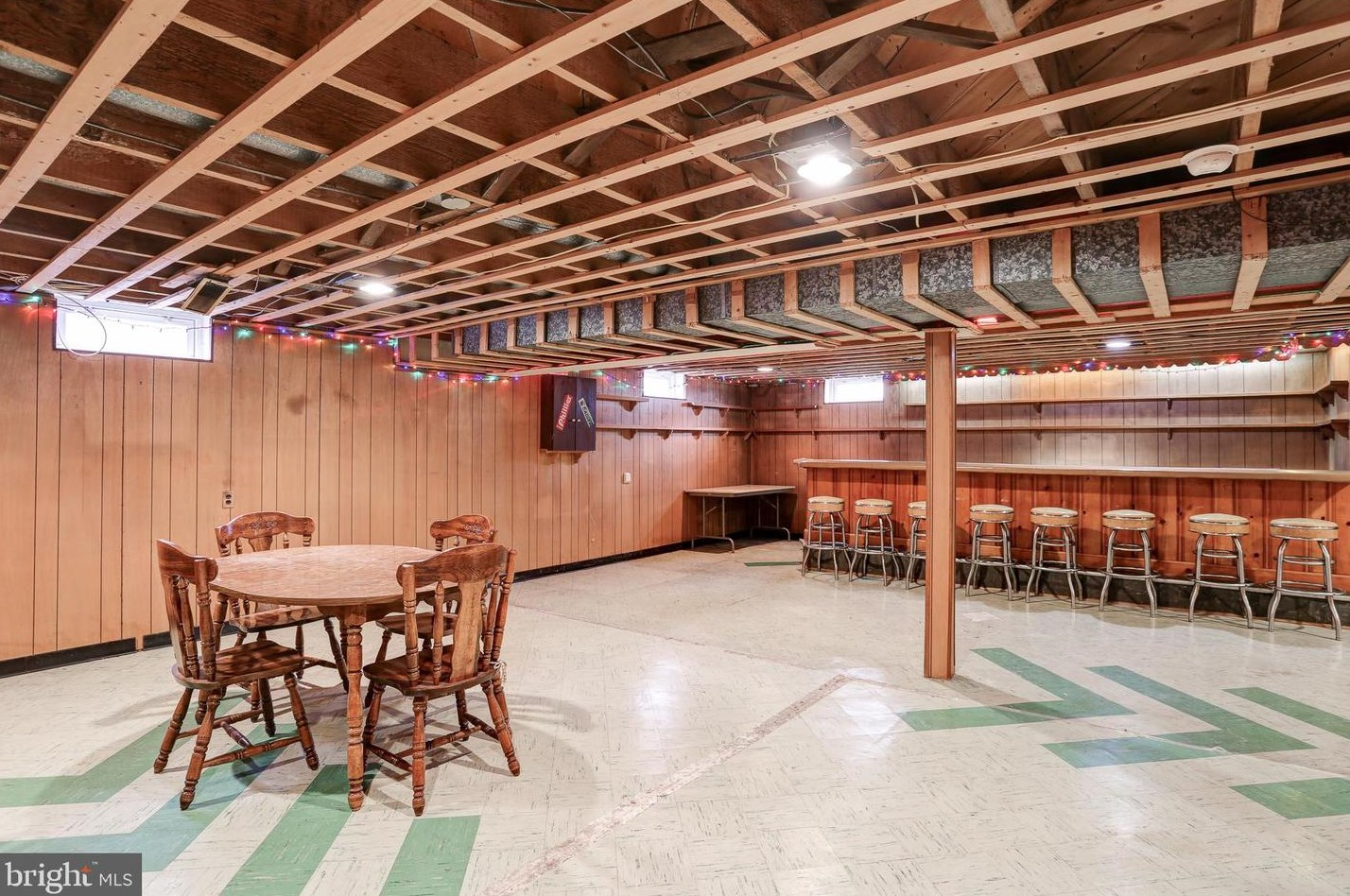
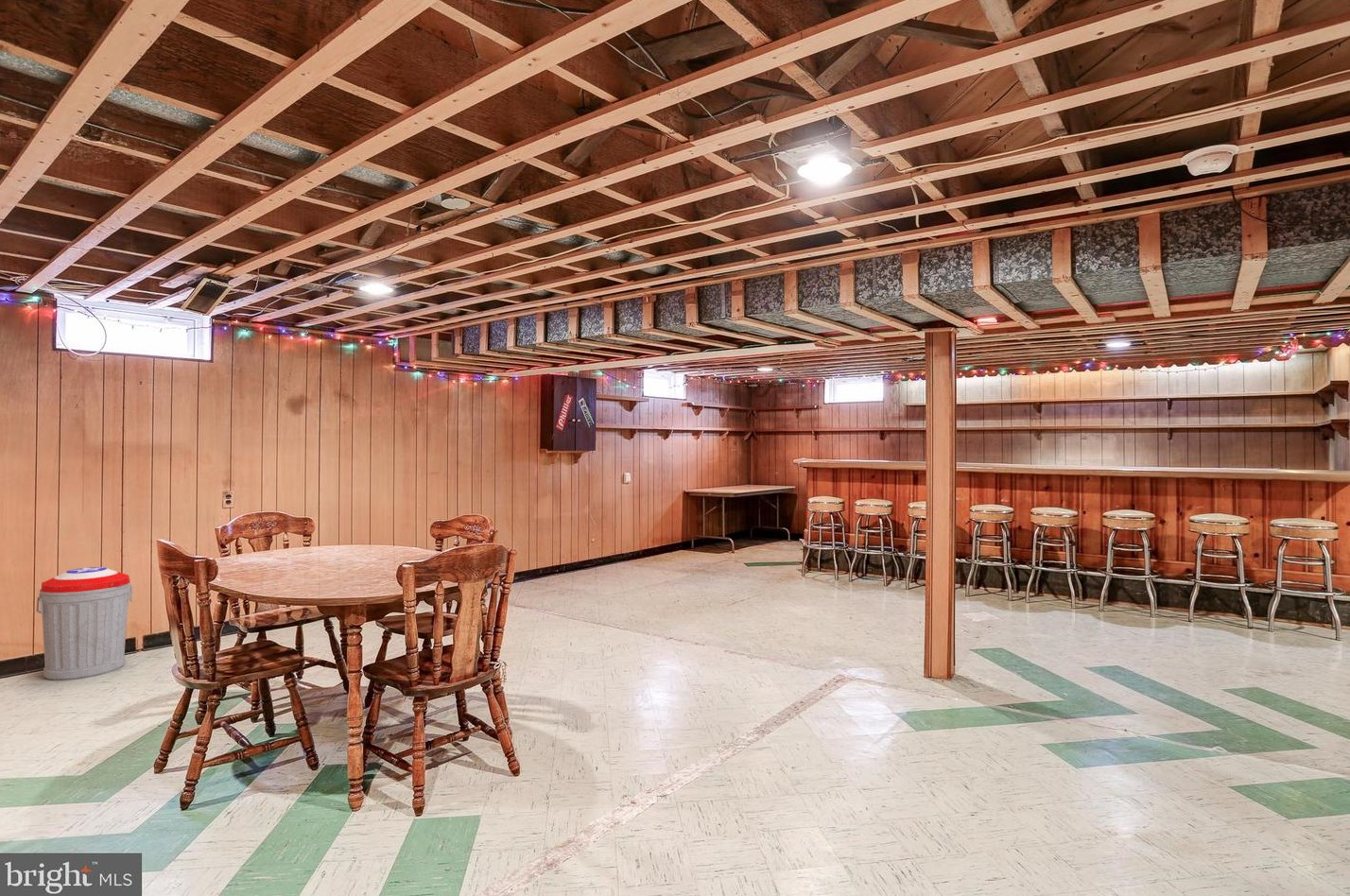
+ trash can [35,566,133,681]
